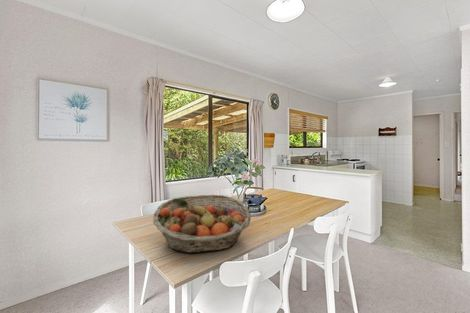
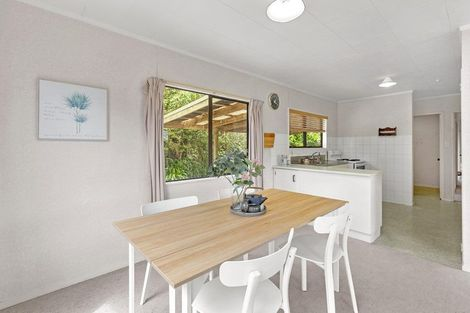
- fruit basket [152,194,252,254]
